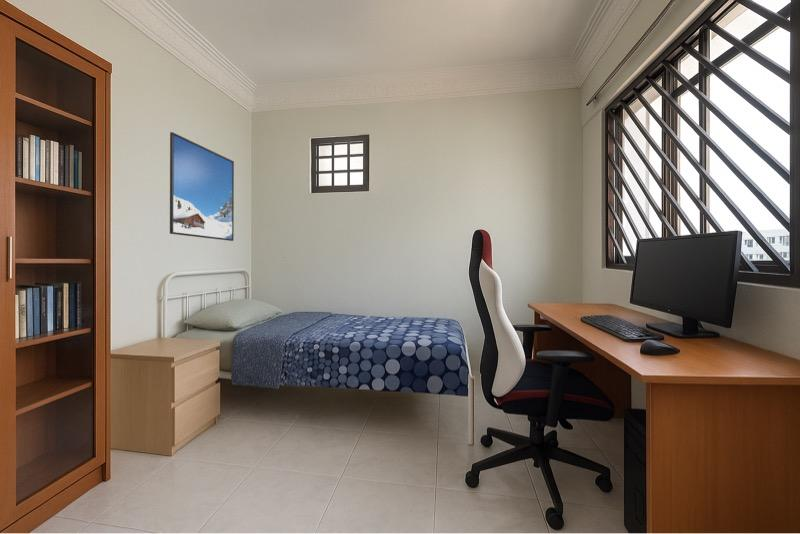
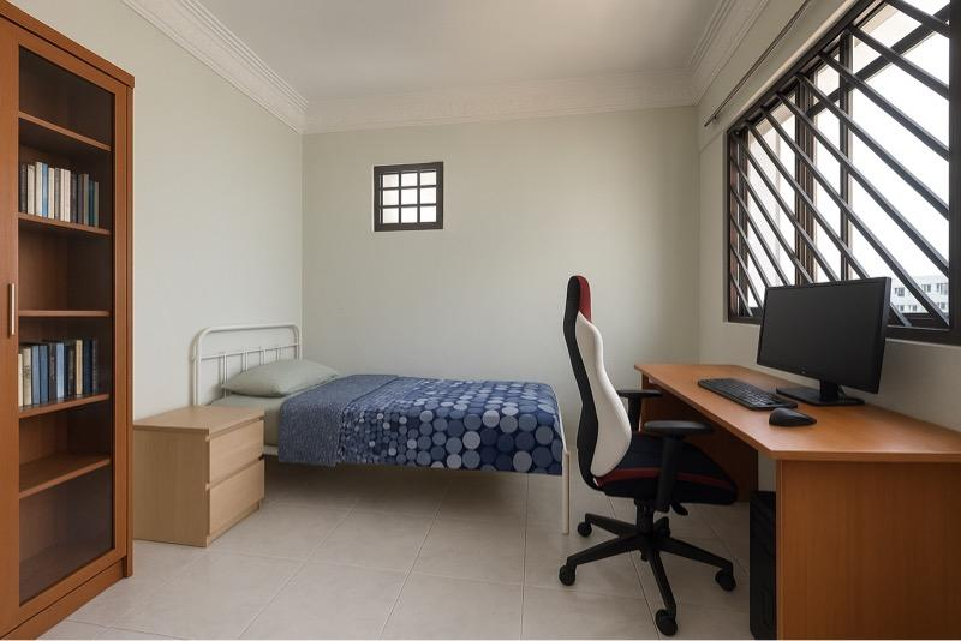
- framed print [169,131,235,242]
